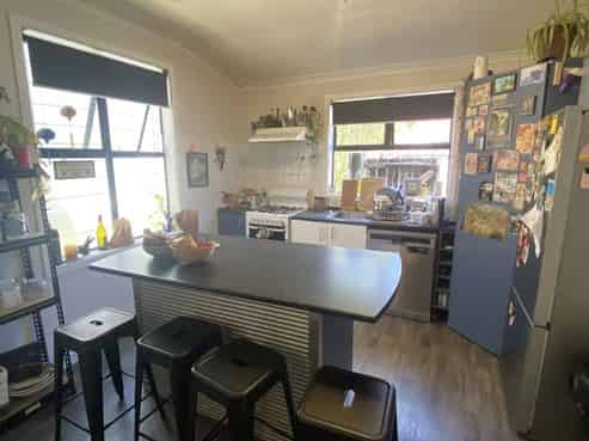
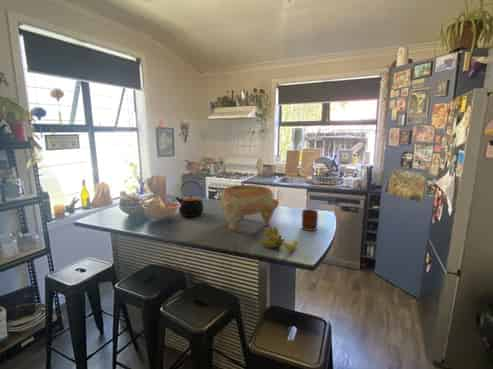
+ teapot [174,179,205,218]
+ decorative bowl [220,184,280,231]
+ banana [258,225,298,251]
+ mug [300,208,319,232]
